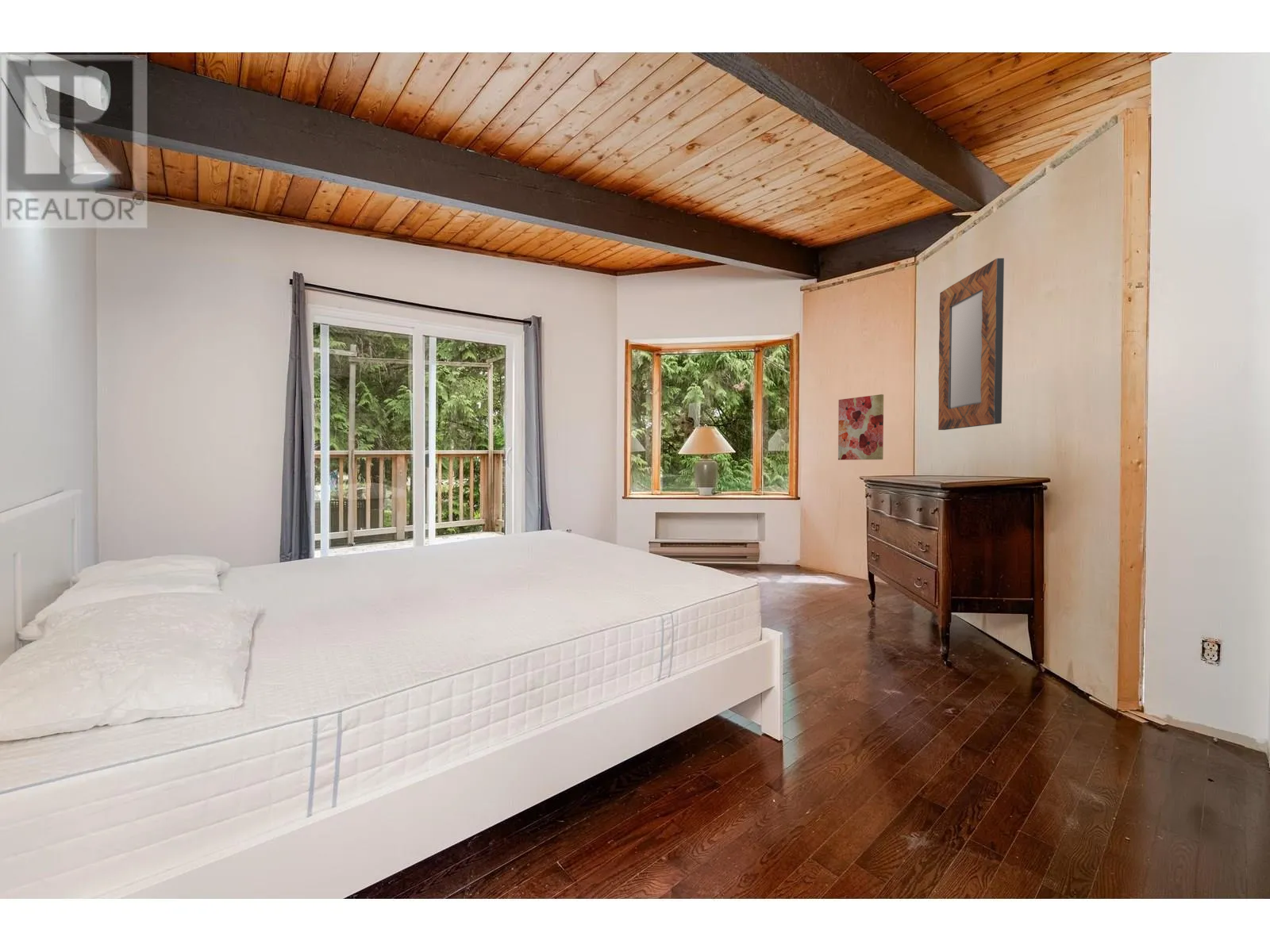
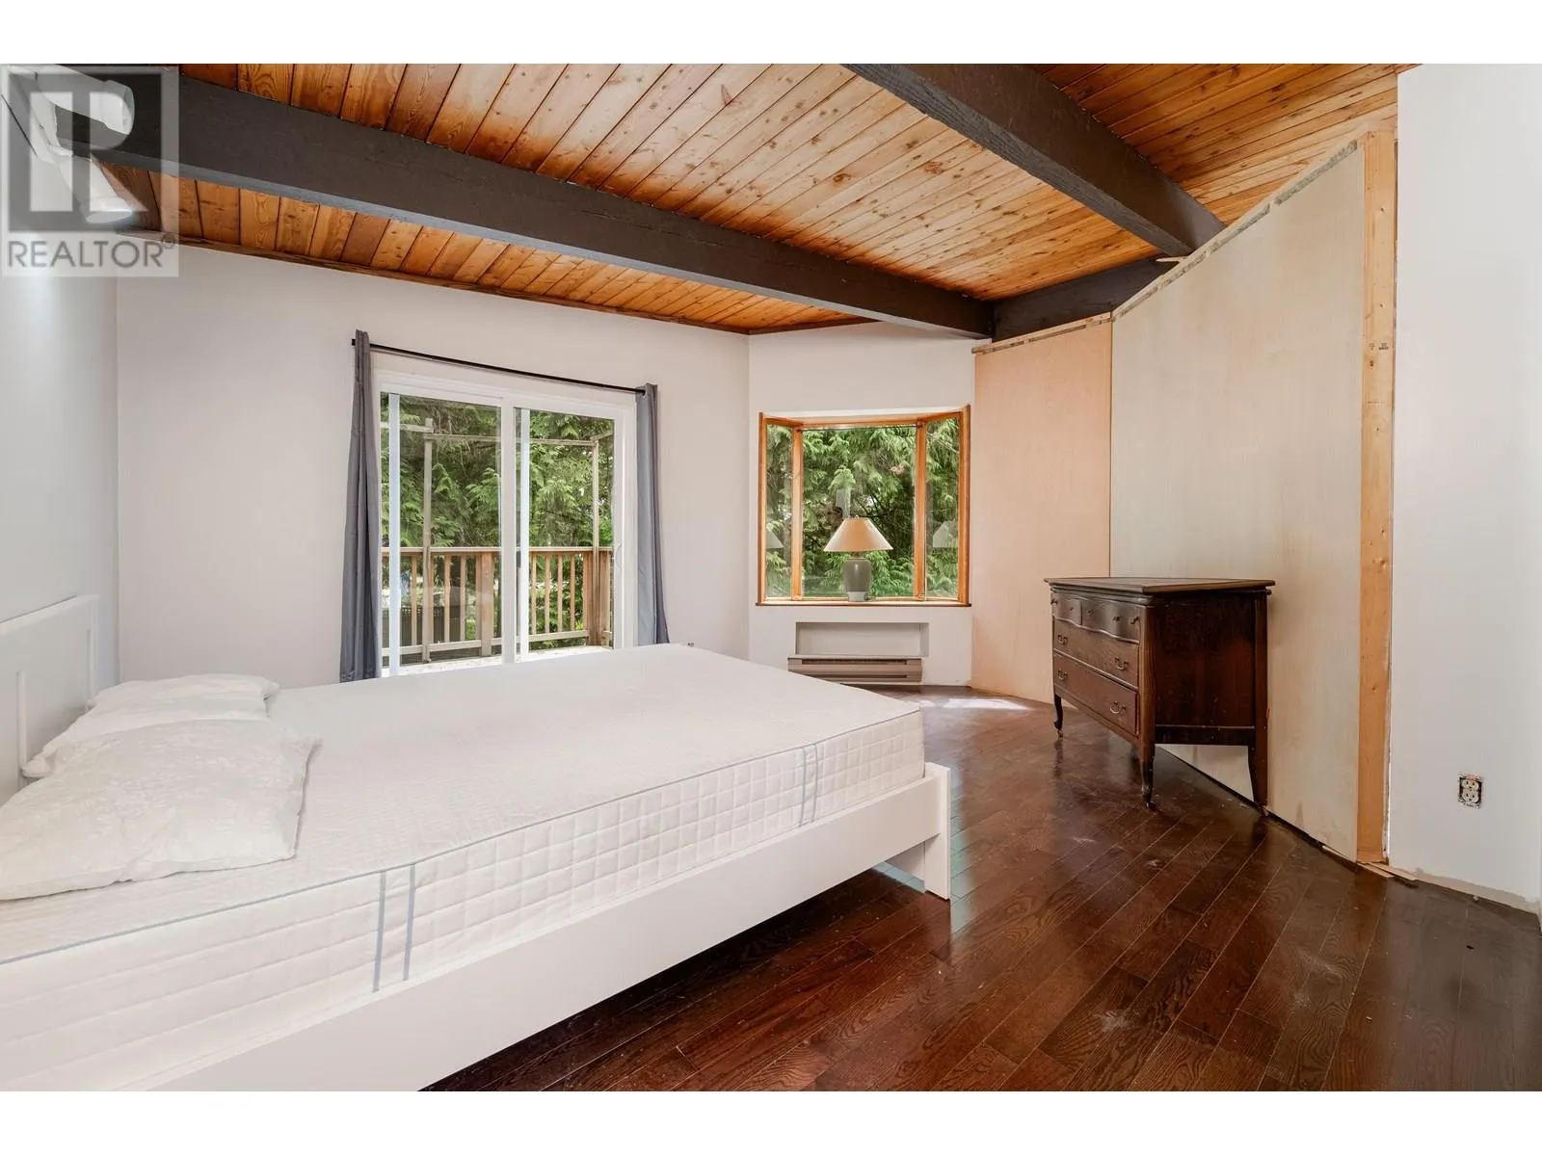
- wall art [837,393,884,461]
- home mirror [937,258,1005,431]
